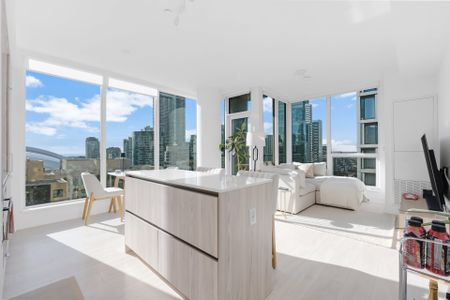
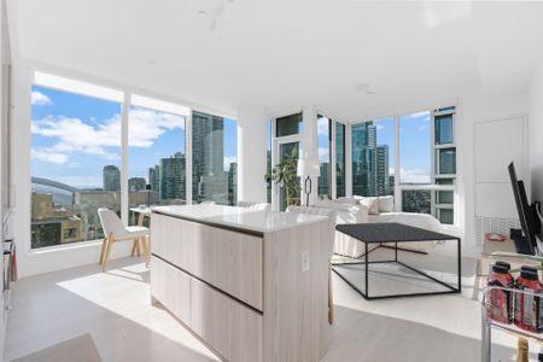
+ coffee table [331,221,462,302]
